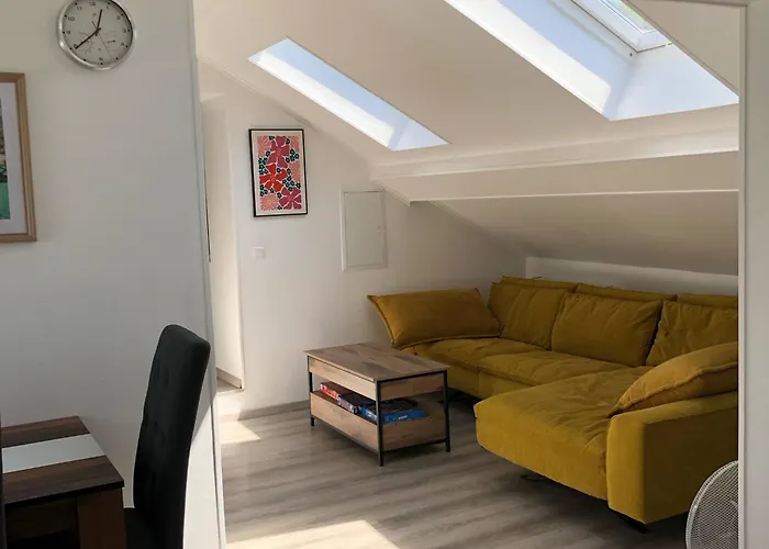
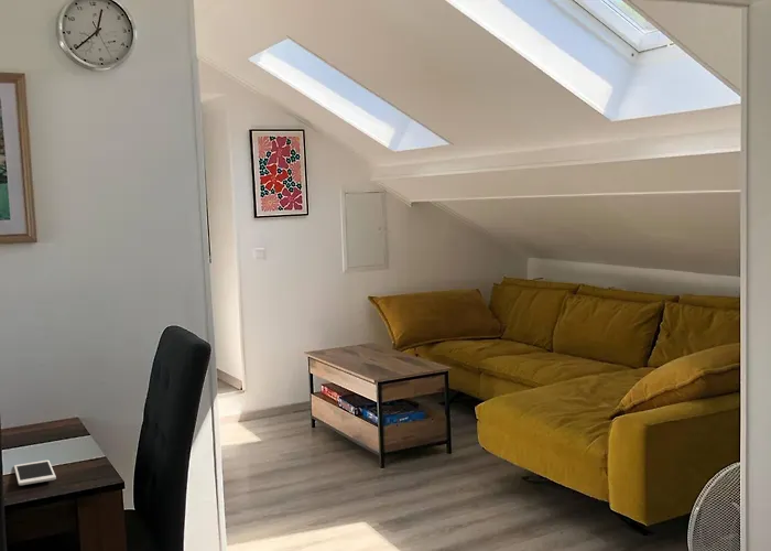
+ cell phone [13,460,57,486]
